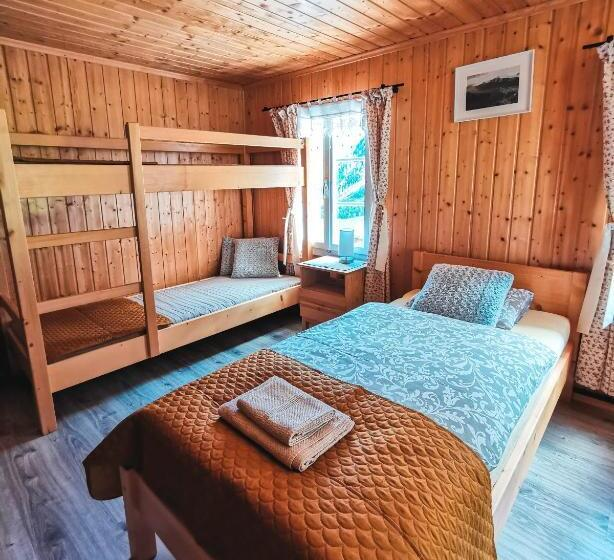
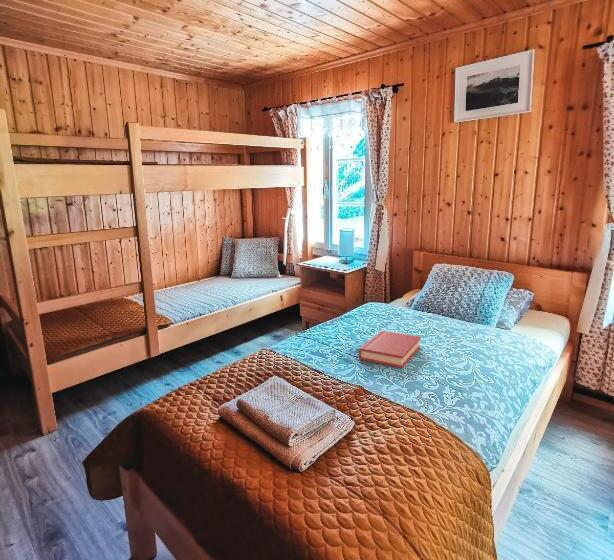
+ hardback book [358,330,422,369]
